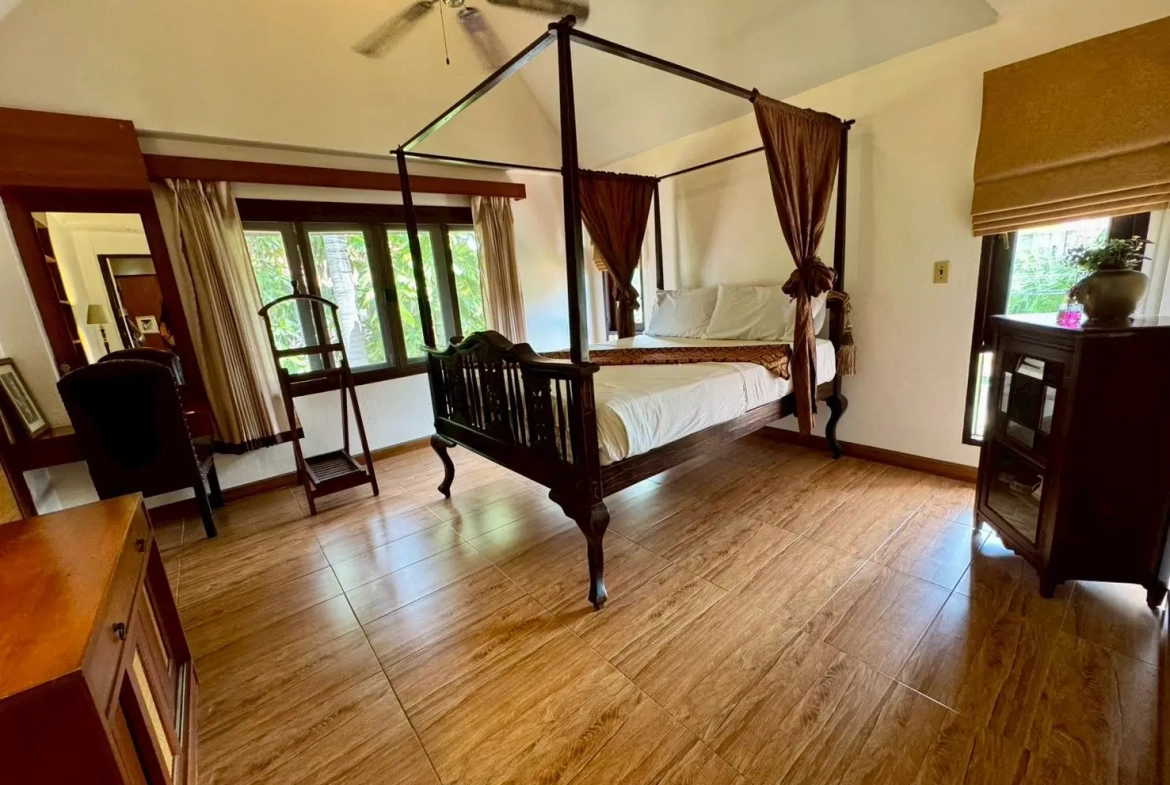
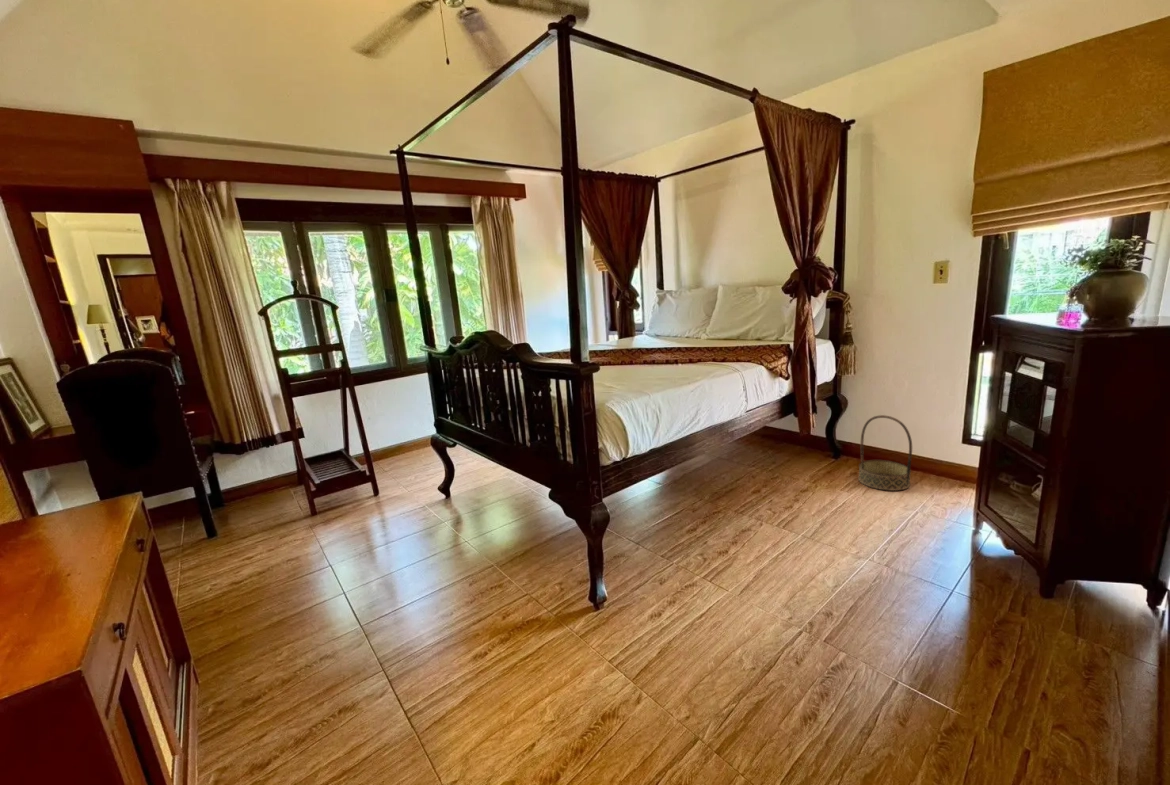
+ basket [857,414,913,492]
